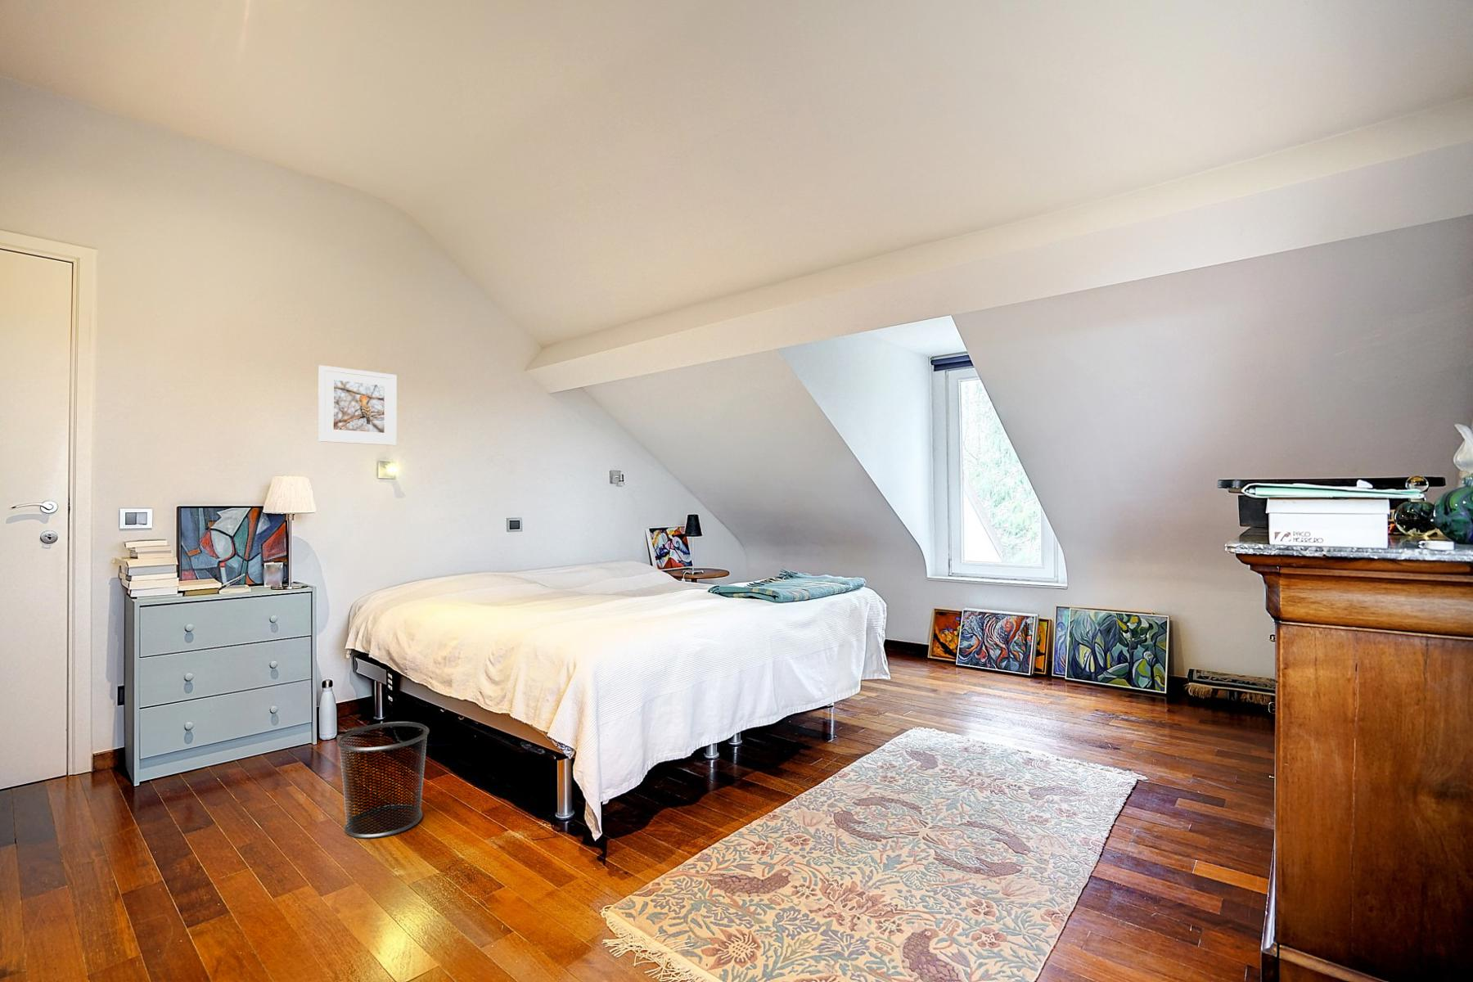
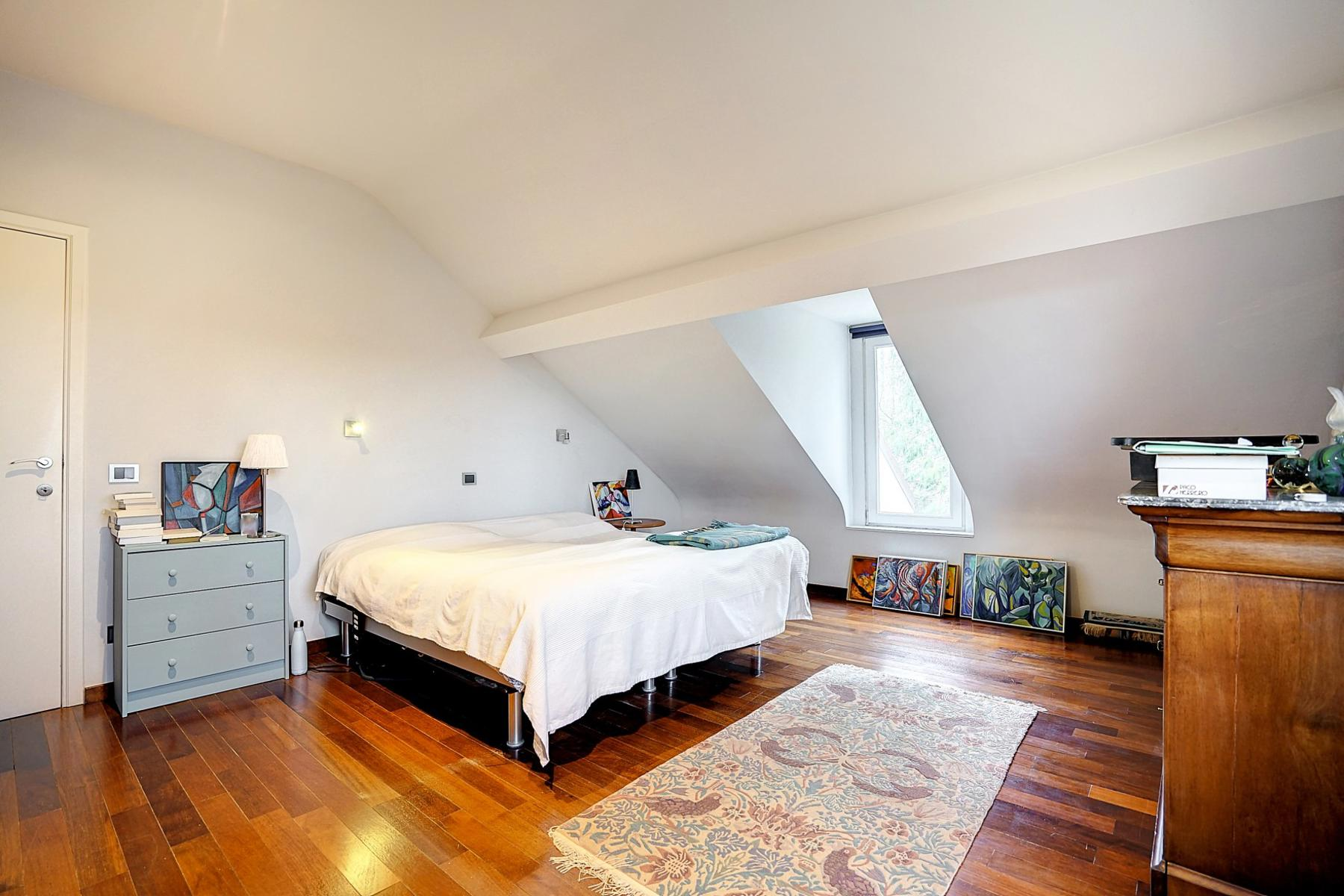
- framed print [318,365,398,446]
- waste bin [336,721,430,840]
